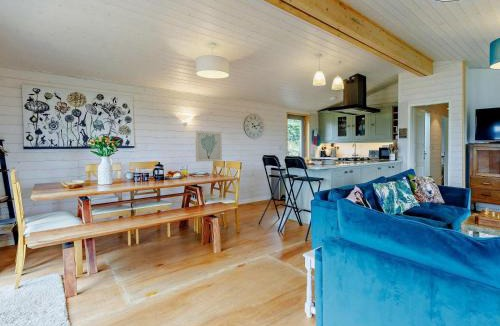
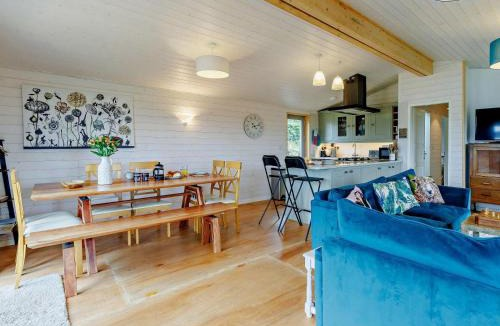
- wall art [194,130,223,163]
